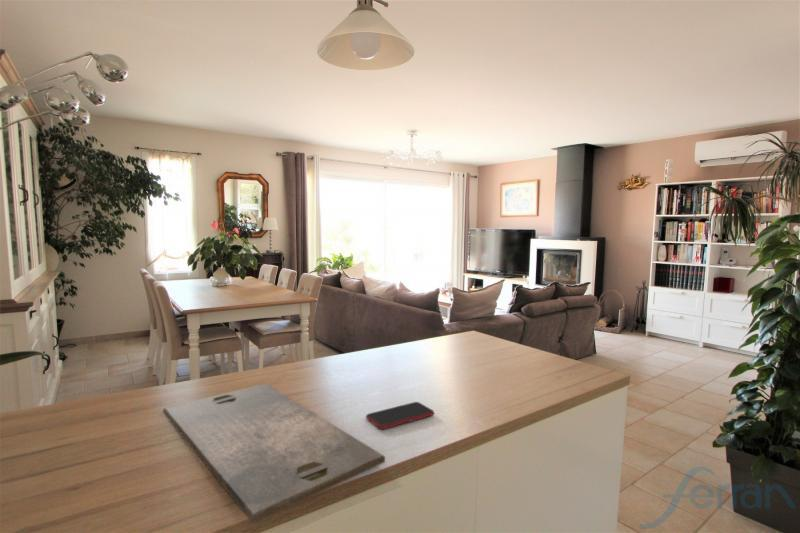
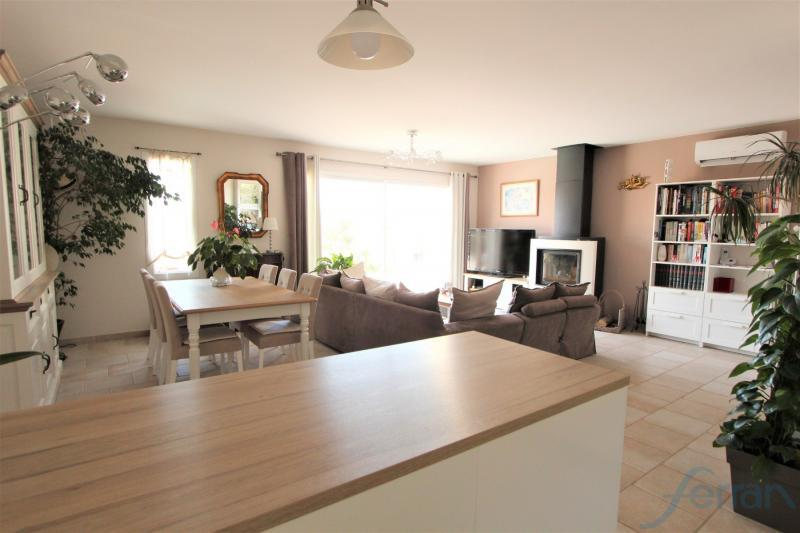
- cutting board [163,382,386,524]
- smartphone [365,401,435,430]
